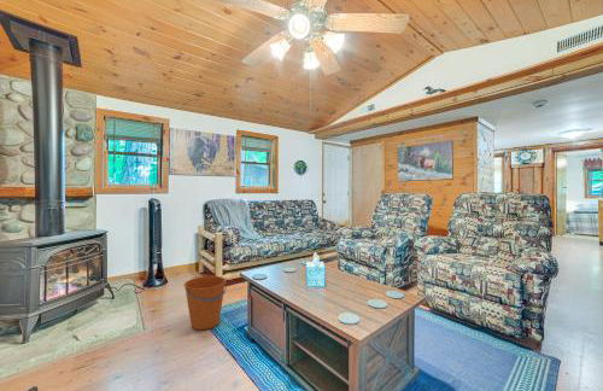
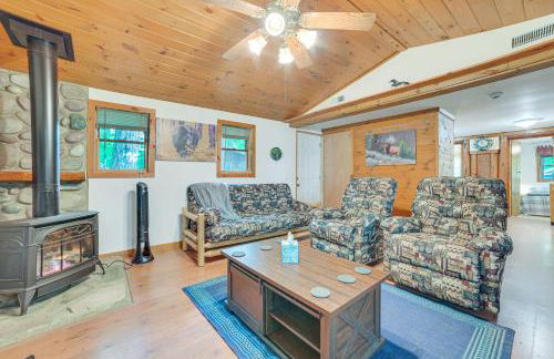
- bucket [183,275,228,332]
